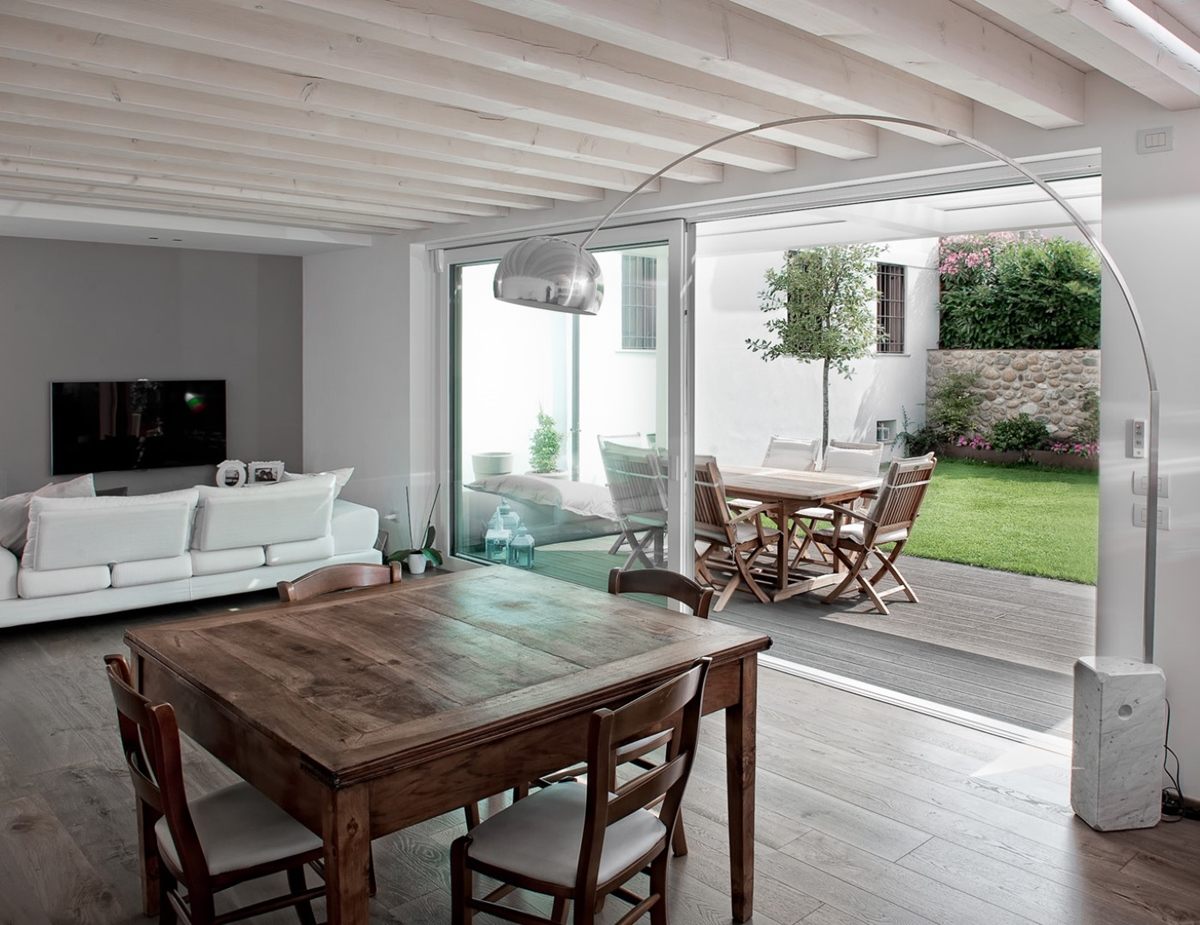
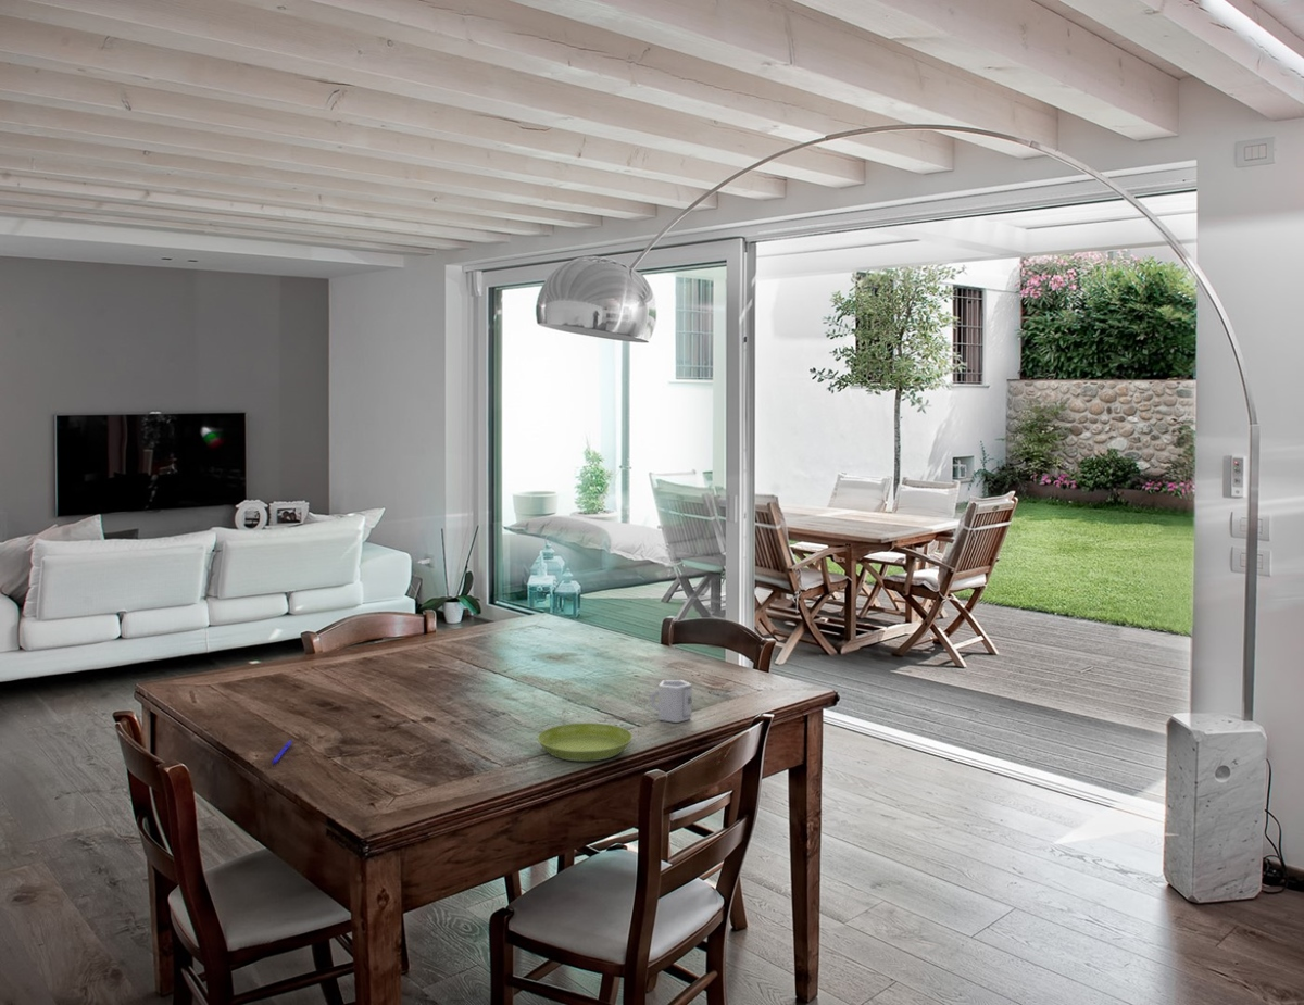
+ pen [272,740,293,765]
+ saucer [537,721,634,763]
+ cup [650,679,693,724]
